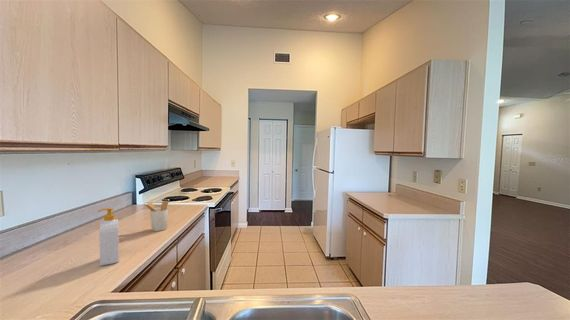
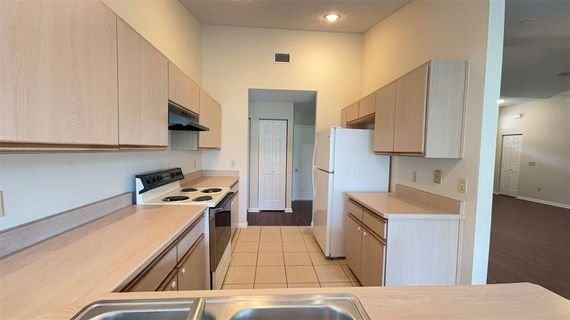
- utensil holder [142,200,169,232]
- soap bottle [97,207,119,267]
